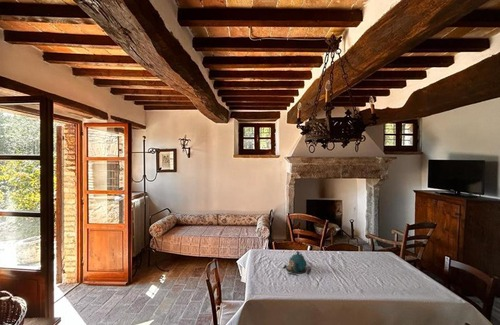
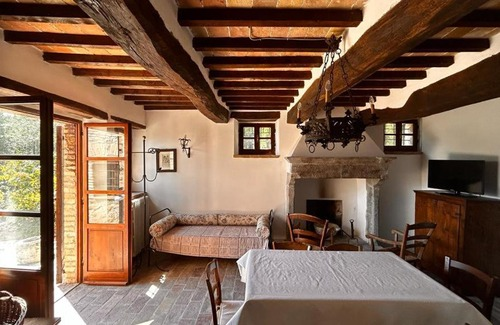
- teapot [281,250,312,277]
